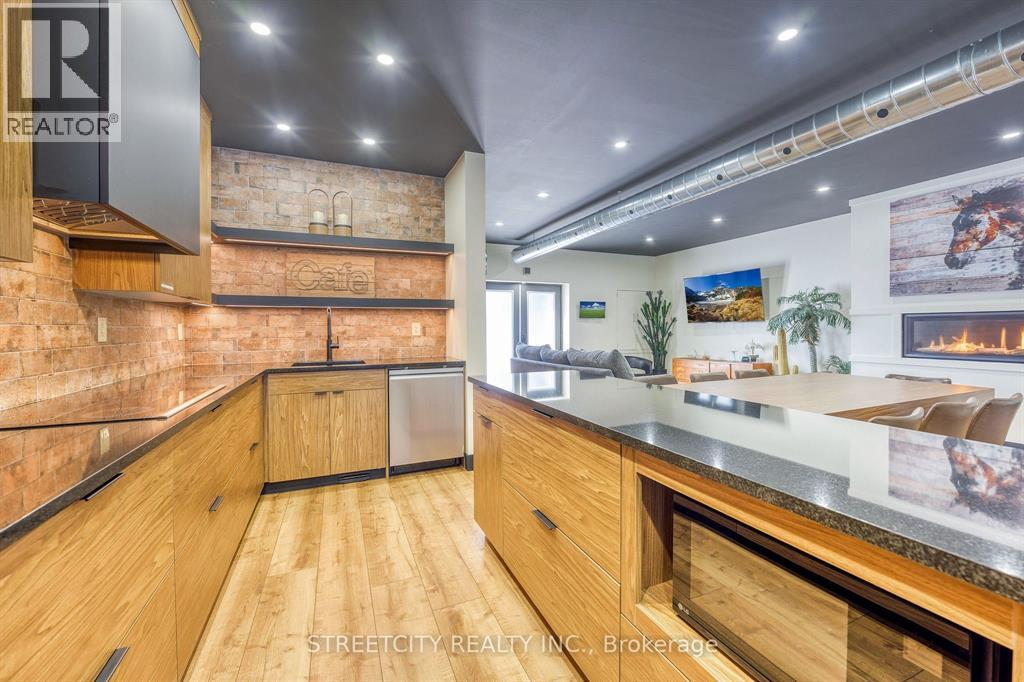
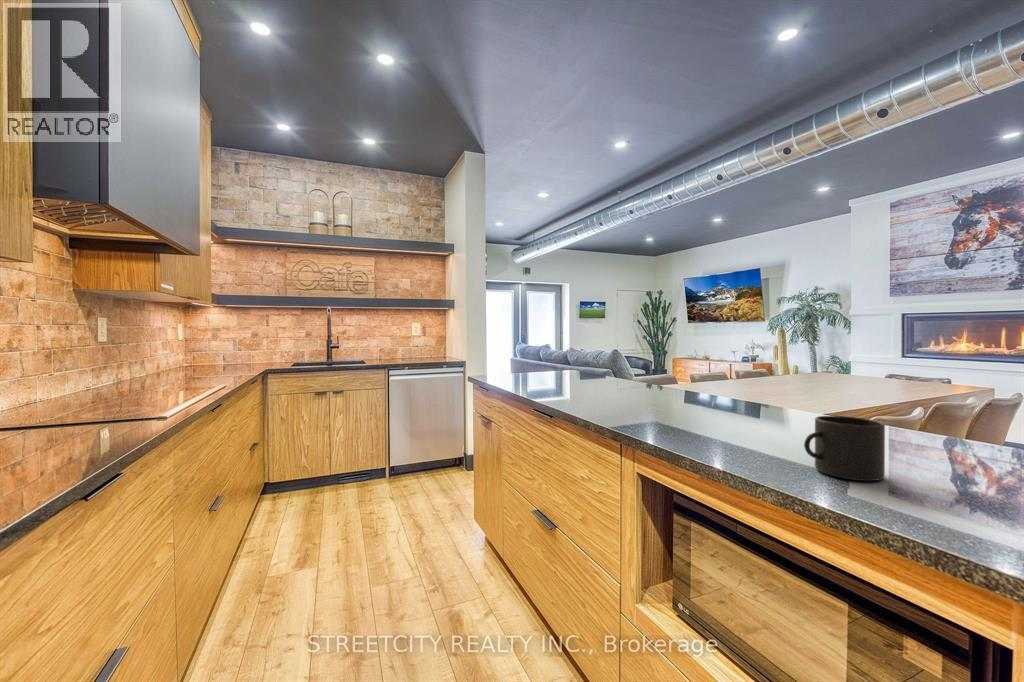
+ mug [803,415,886,482]
